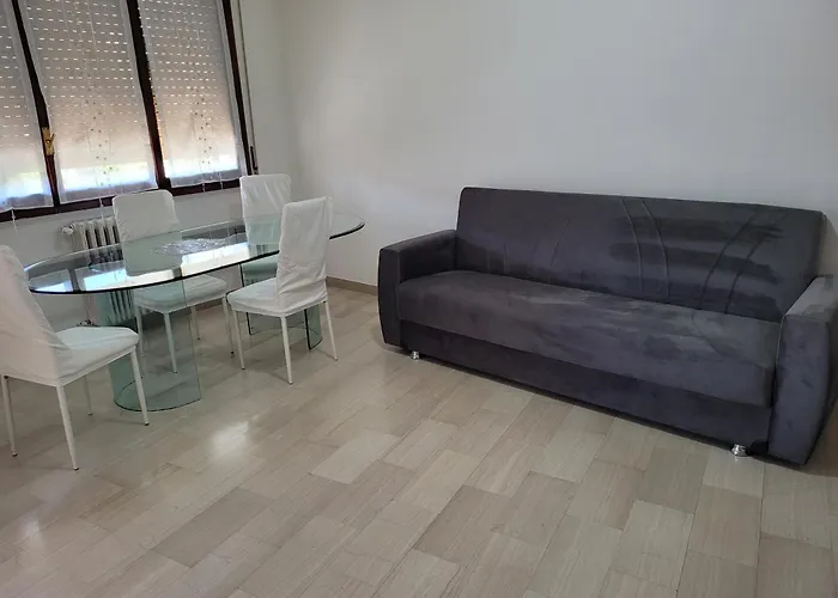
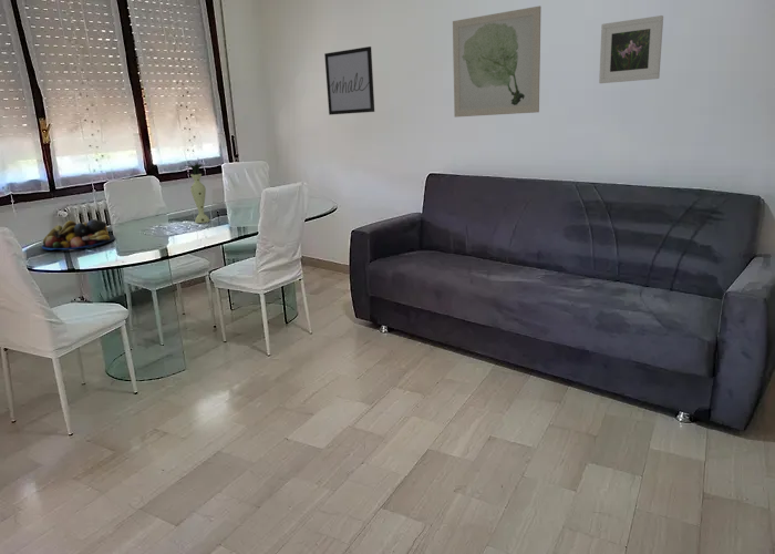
+ fruit bowl [41,218,116,252]
+ wall art [452,6,542,119]
+ vase [183,161,210,224]
+ wall art [323,45,375,115]
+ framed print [598,14,664,84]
